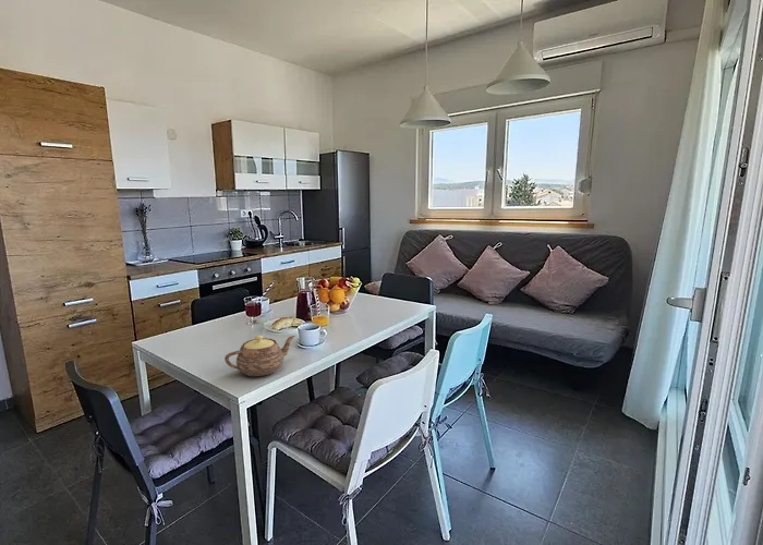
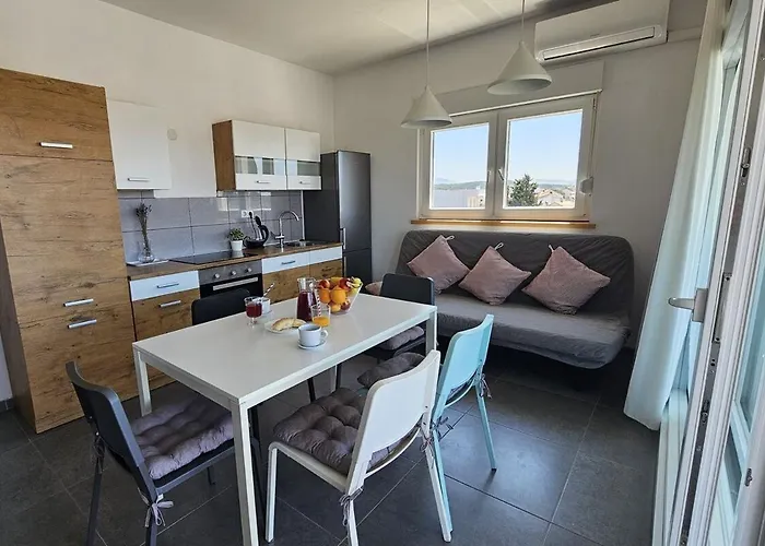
- teapot [223,335,296,377]
